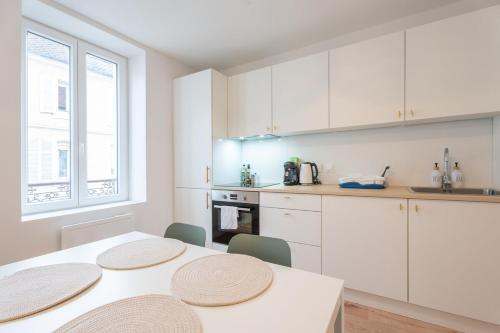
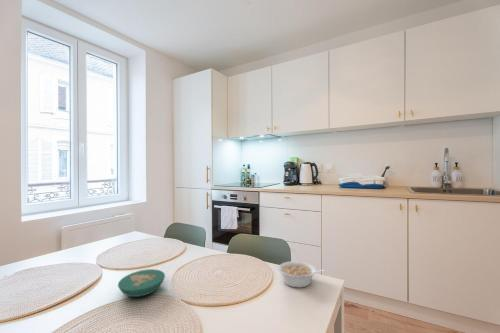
+ legume [277,260,325,289]
+ bowl [117,268,166,298]
